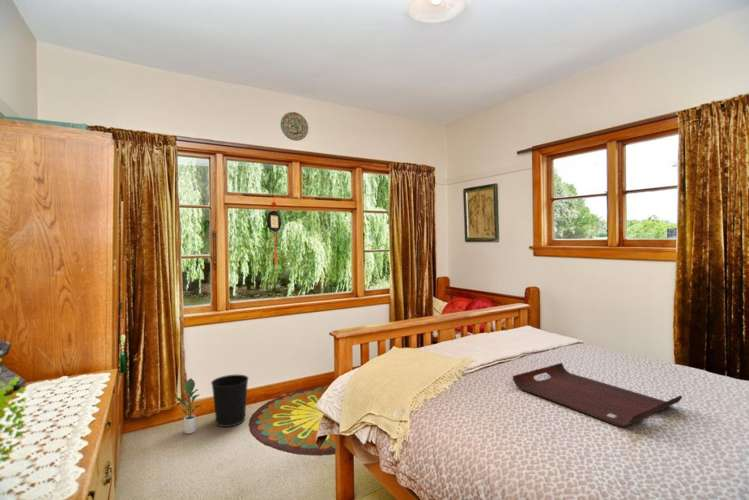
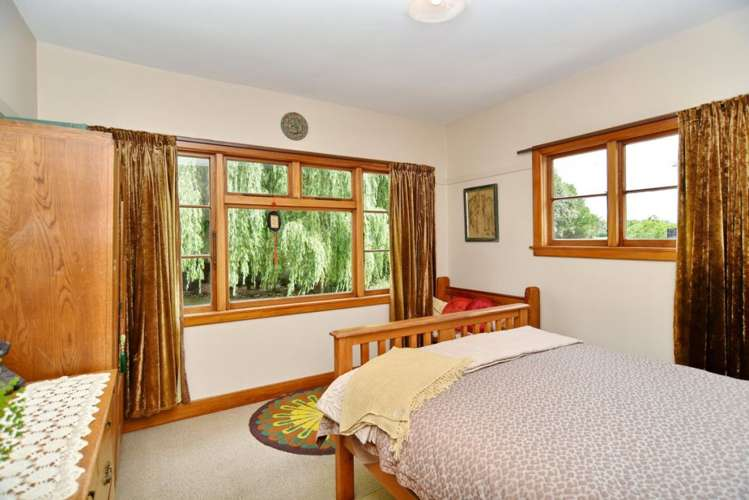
- serving tray [512,362,683,428]
- wastebasket [210,374,250,428]
- potted plant [174,377,202,435]
